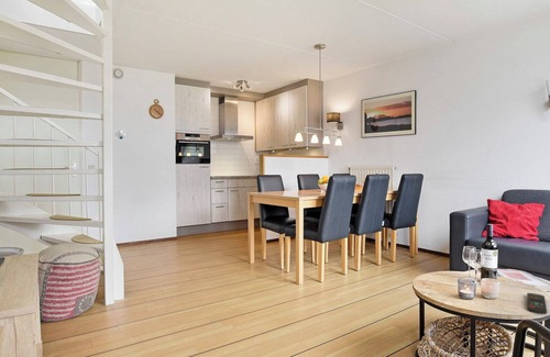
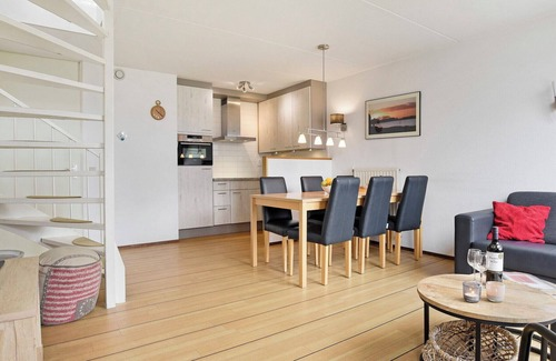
- remote control [526,292,548,315]
